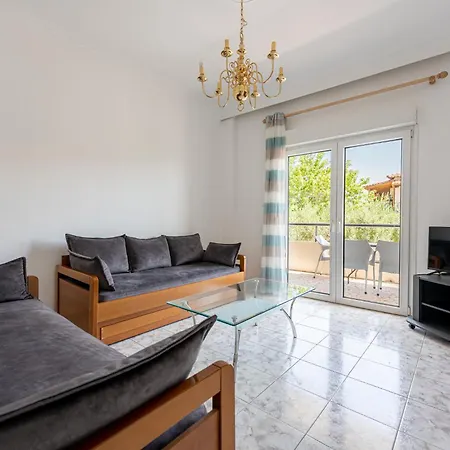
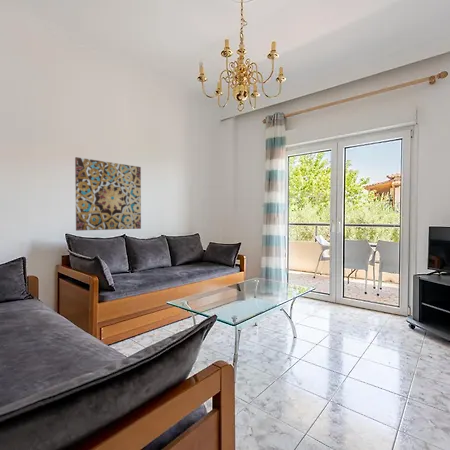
+ wall art [74,156,142,232]
